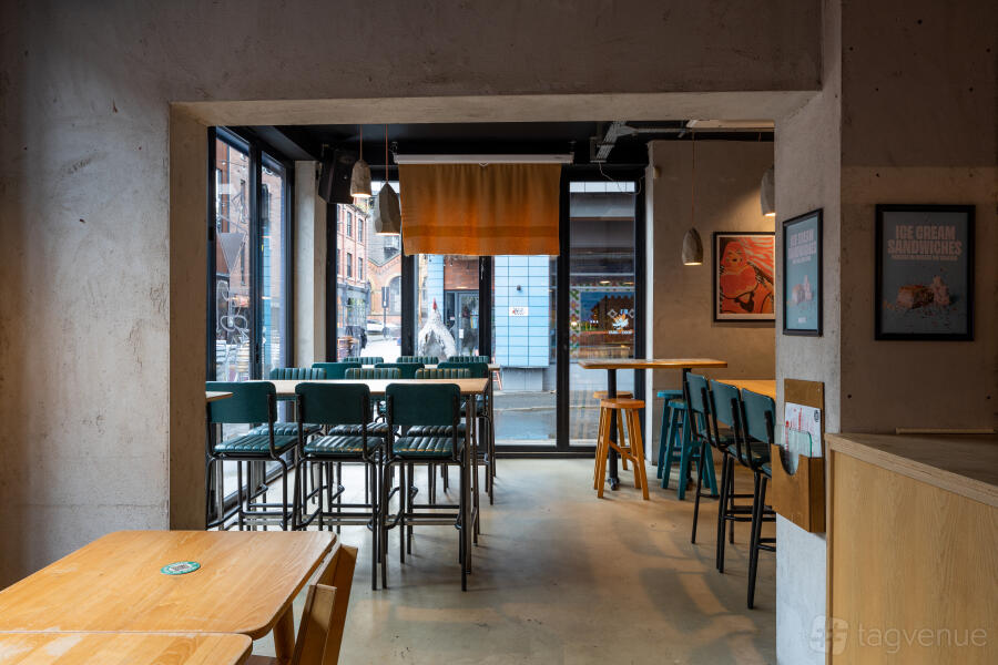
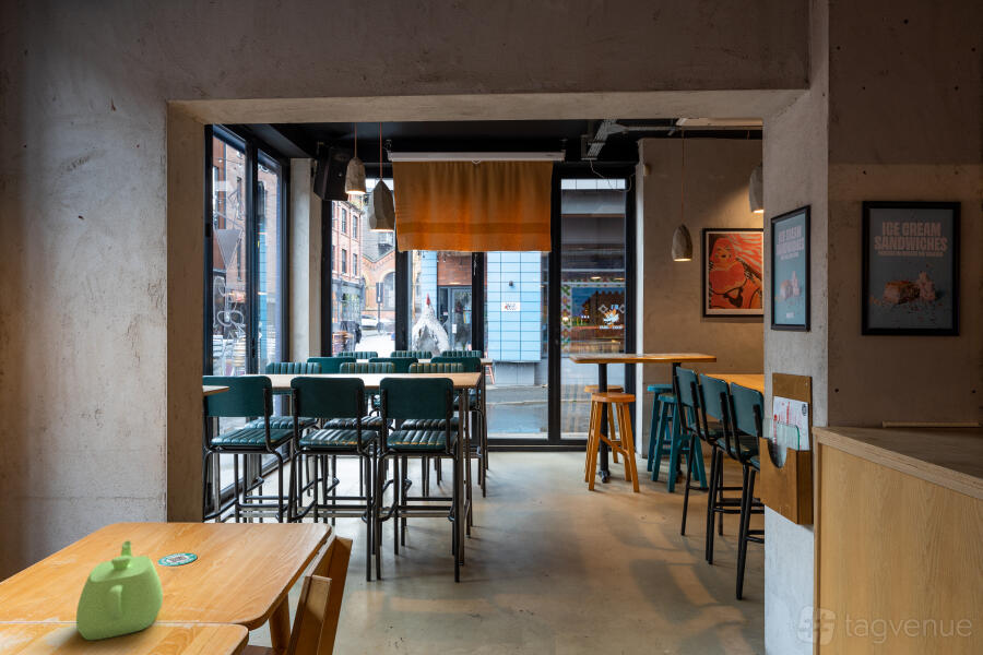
+ teapot [75,539,164,641]
